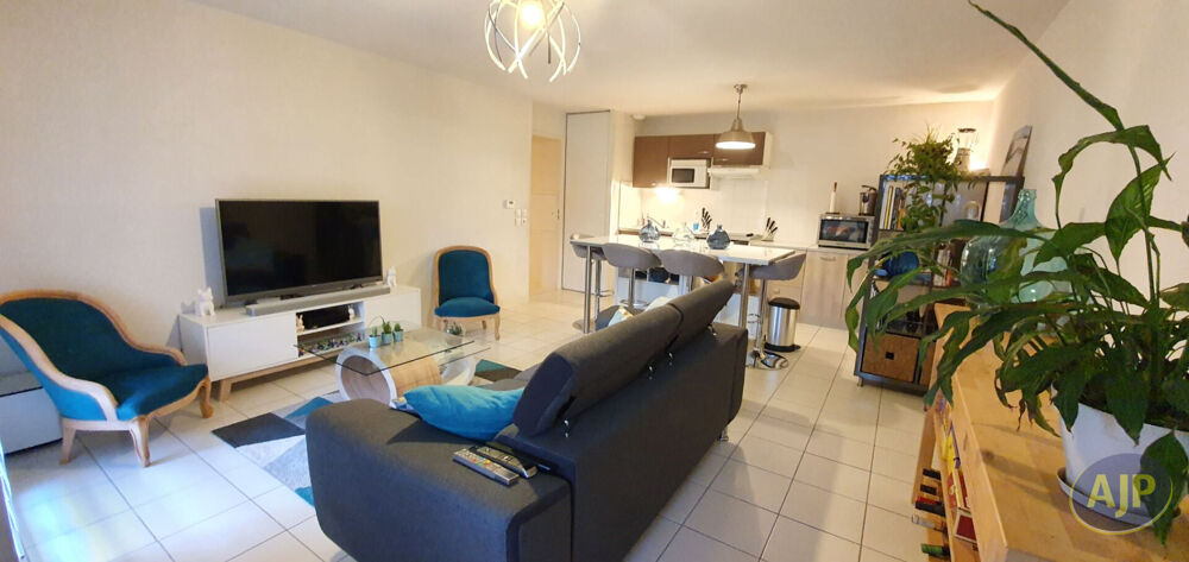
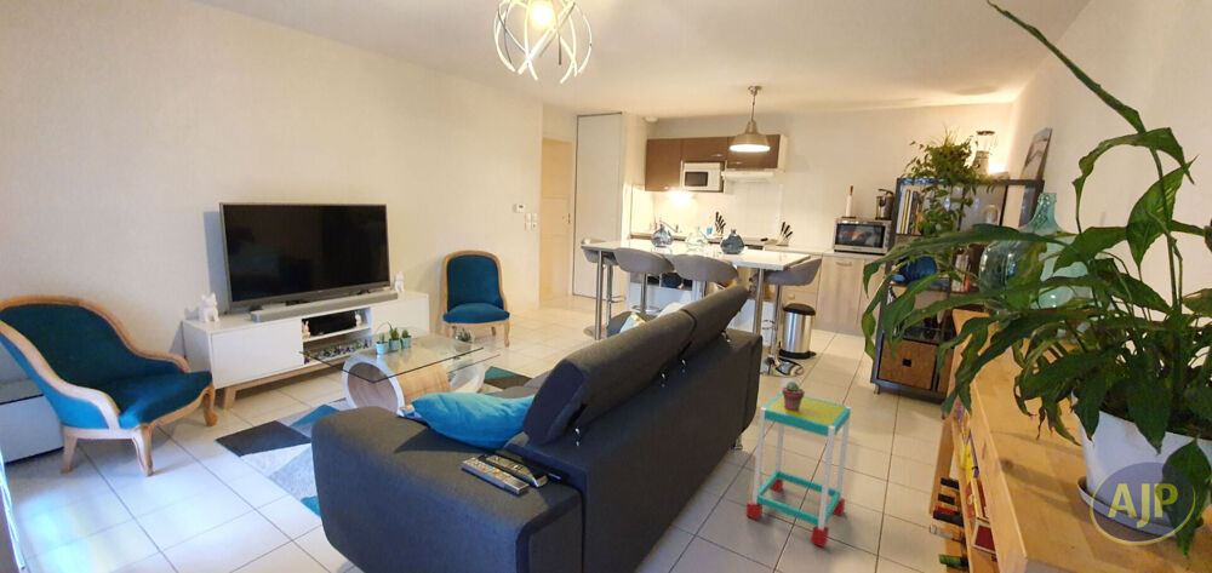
+ side table [745,391,852,549]
+ potted succulent [782,380,806,411]
